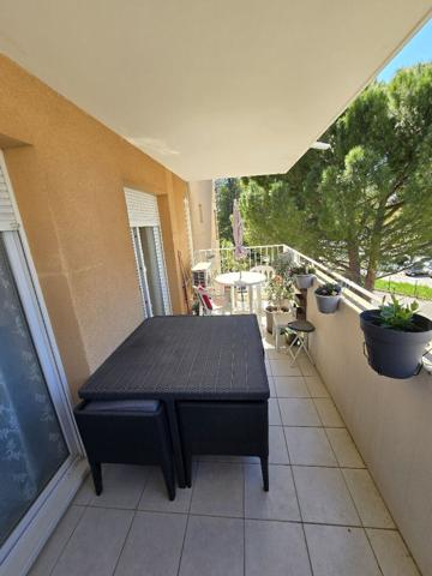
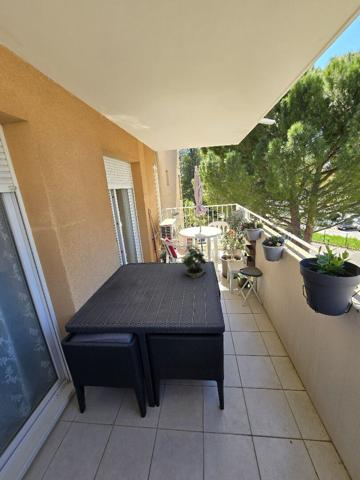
+ potted plant [180,244,207,280]
